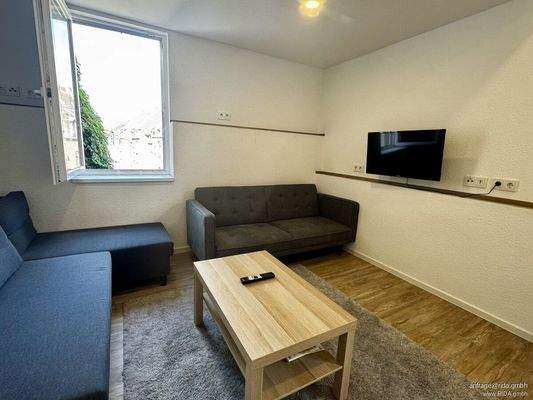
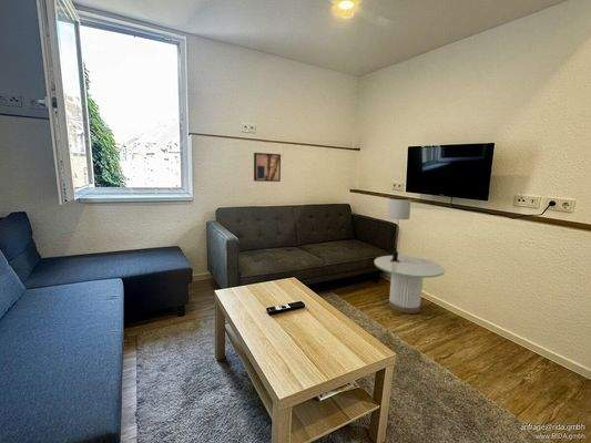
+ side table [374,255,446,315]
+ wall art [253,152,282,183]
+ table lamp [387,197,412,262]
